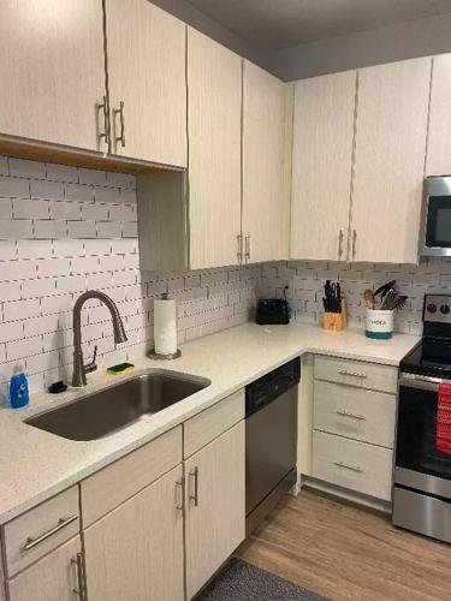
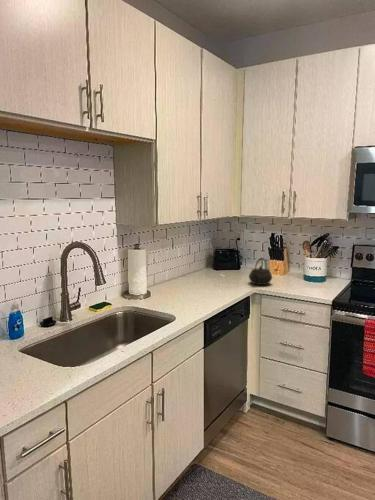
+ kettle [248,257,273,286]
